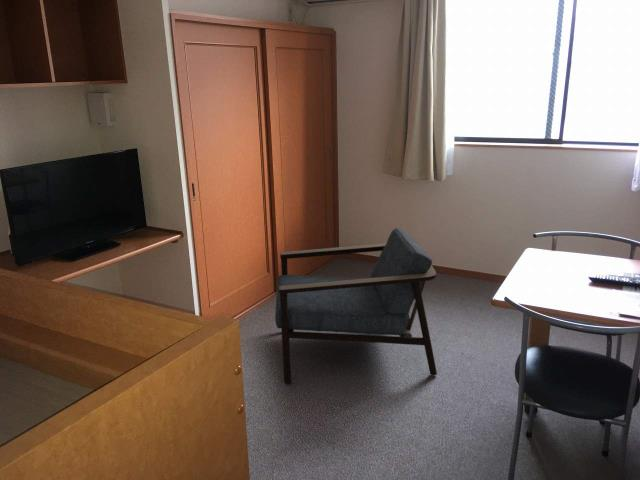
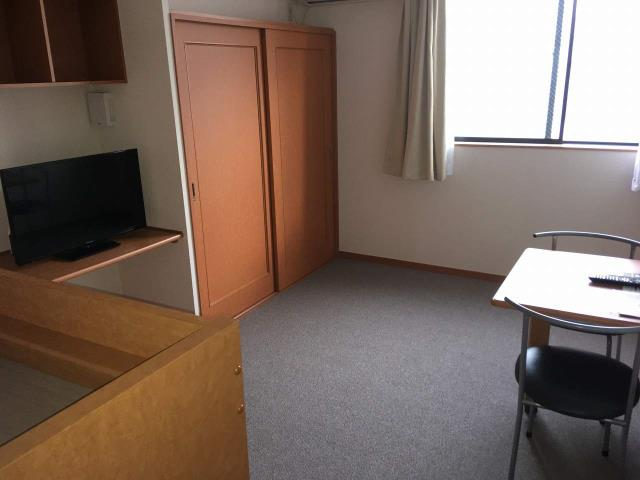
- armchair [274,227,438,384]
